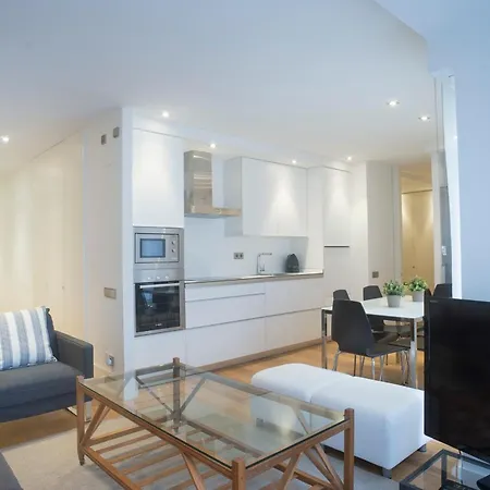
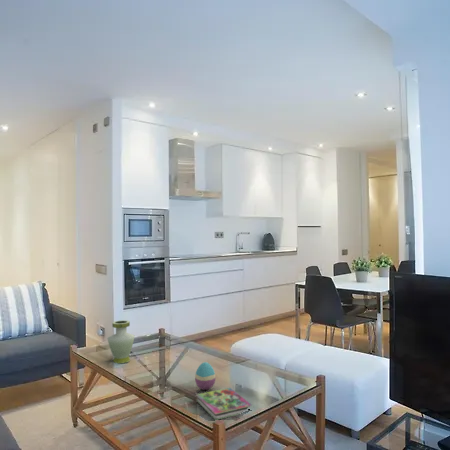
+ vase [107,319,136,364]
+ decorative egg [194,361,217,391]
+ book [195,387,253,421]
